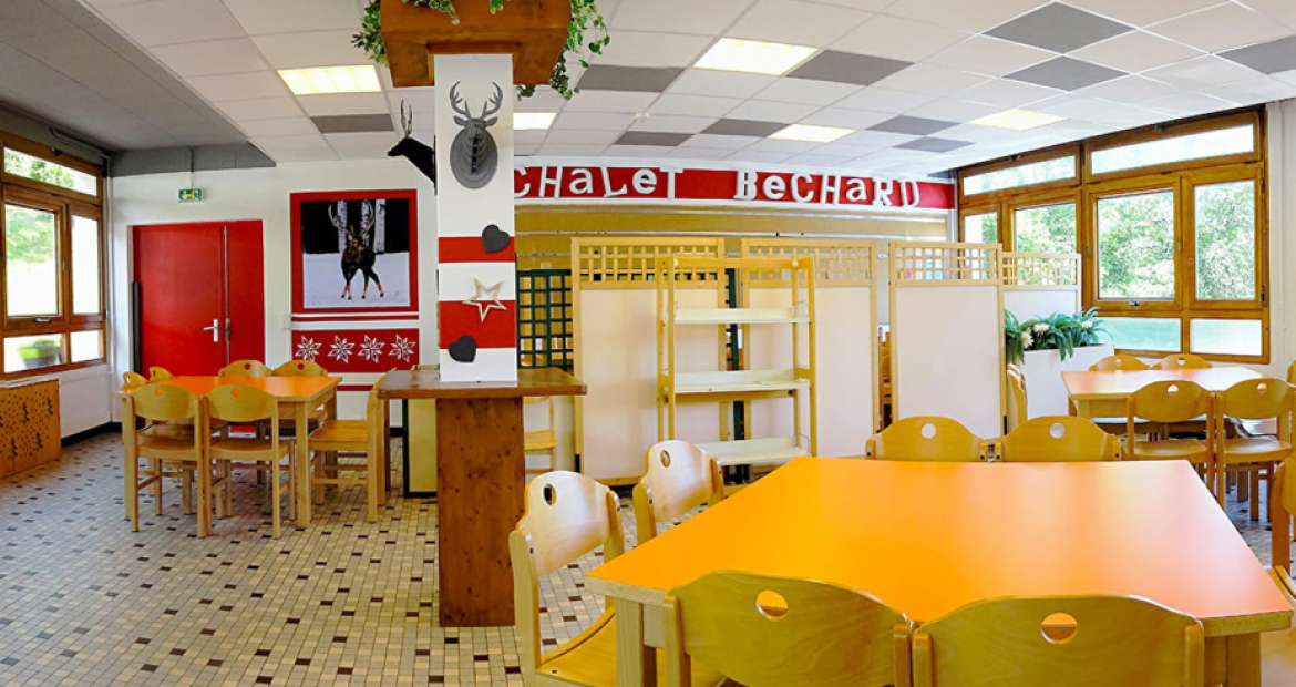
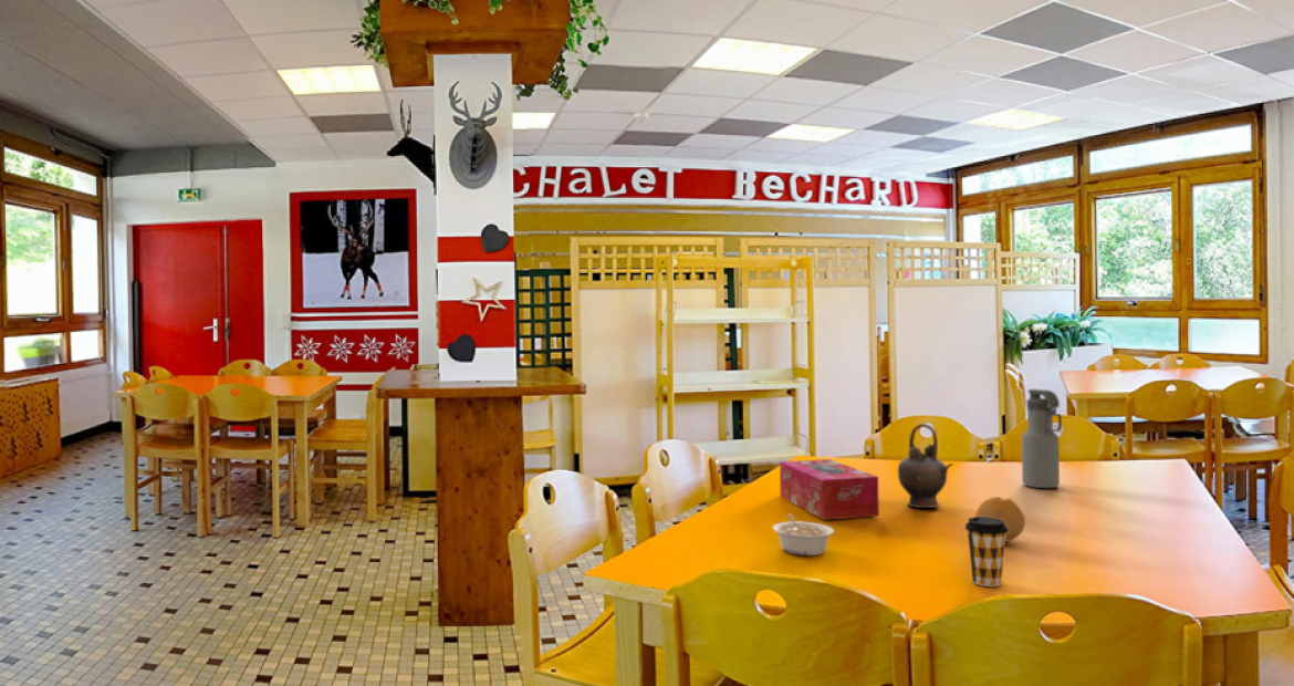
+ water bottle [1021,388,1063,489]
+ fruit [974,496,1026,542]
+ legume [772,513,835,557]
+ teapot [897,423,954,509]
+ tissue box [779,458,880,521]
+ coffee cup [963,516,1009,588]
